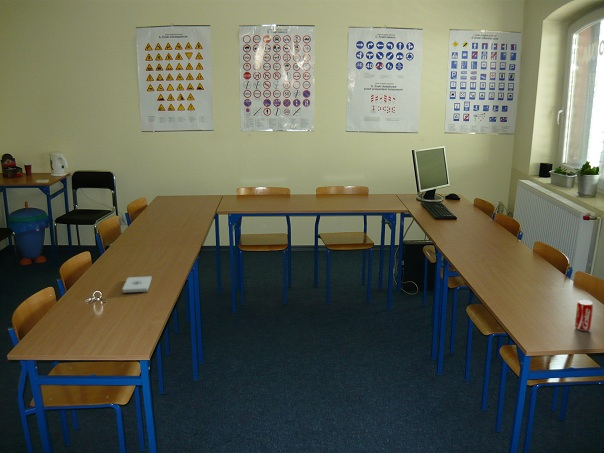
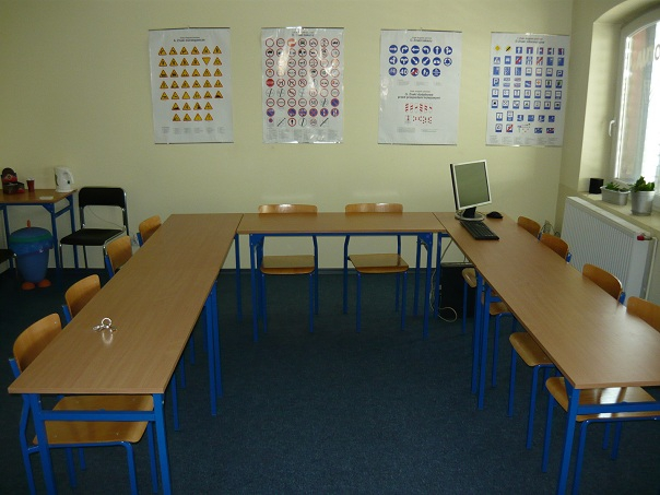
- notepad [122,275,152,294]
- beverage can [574,299,594,332]
